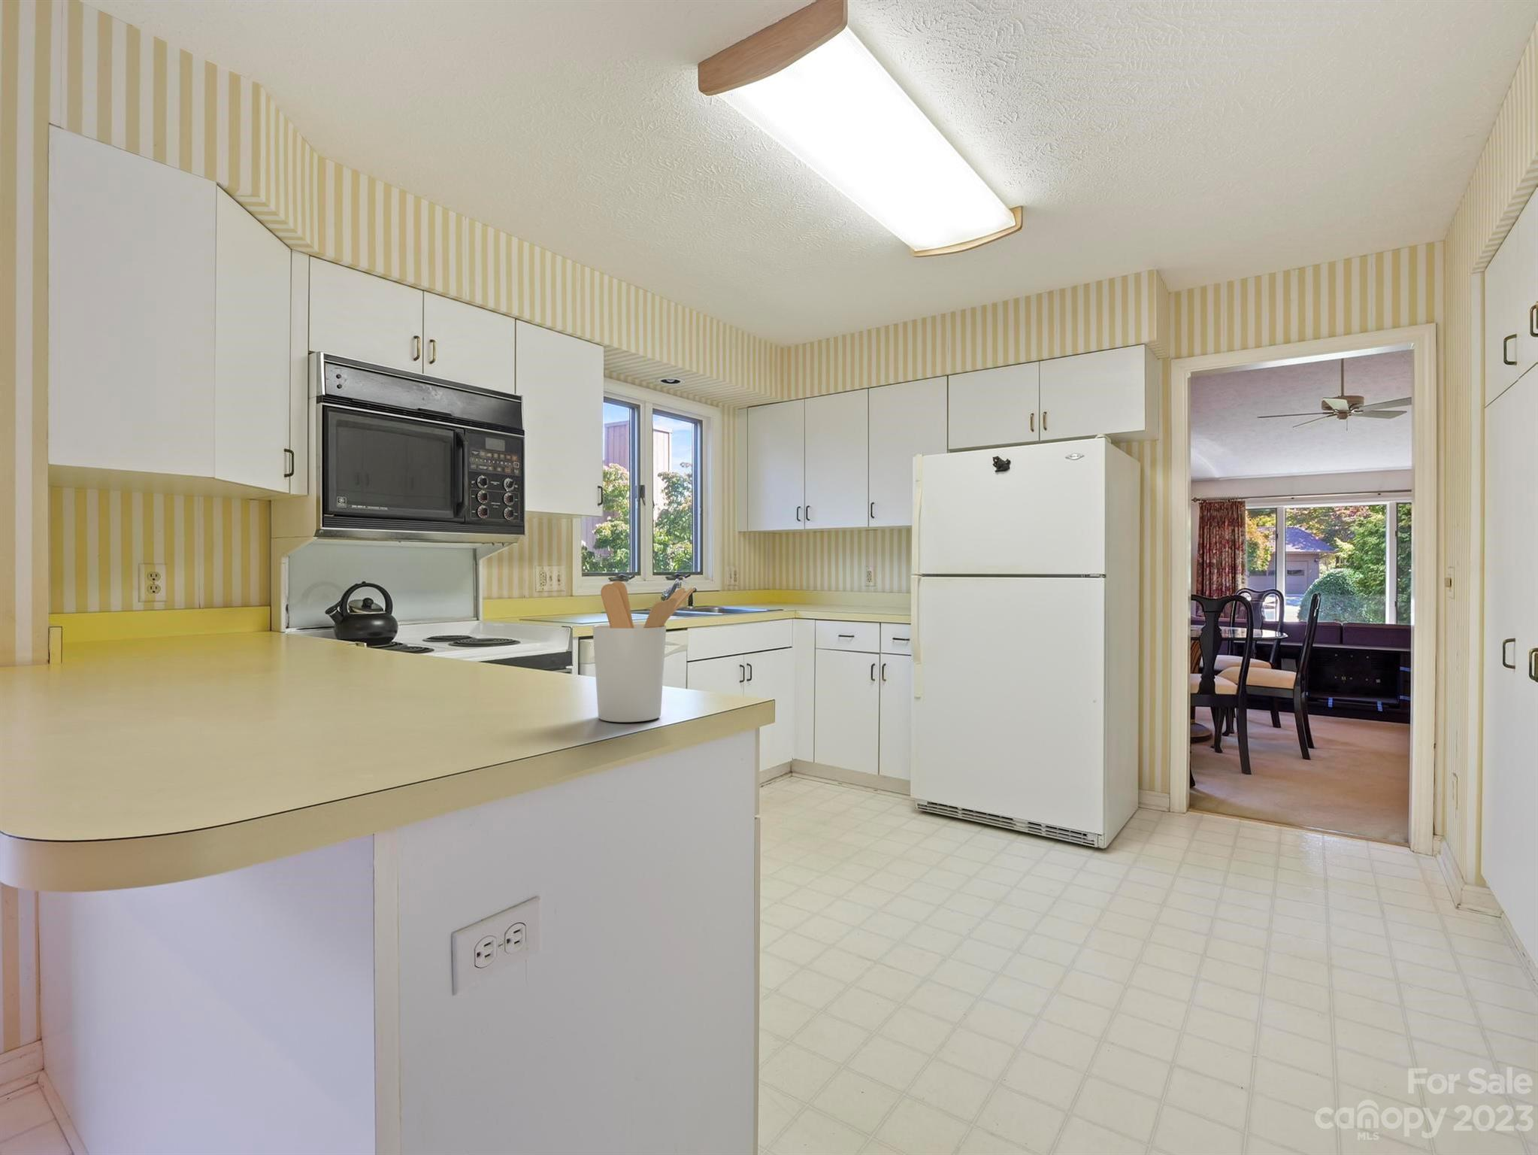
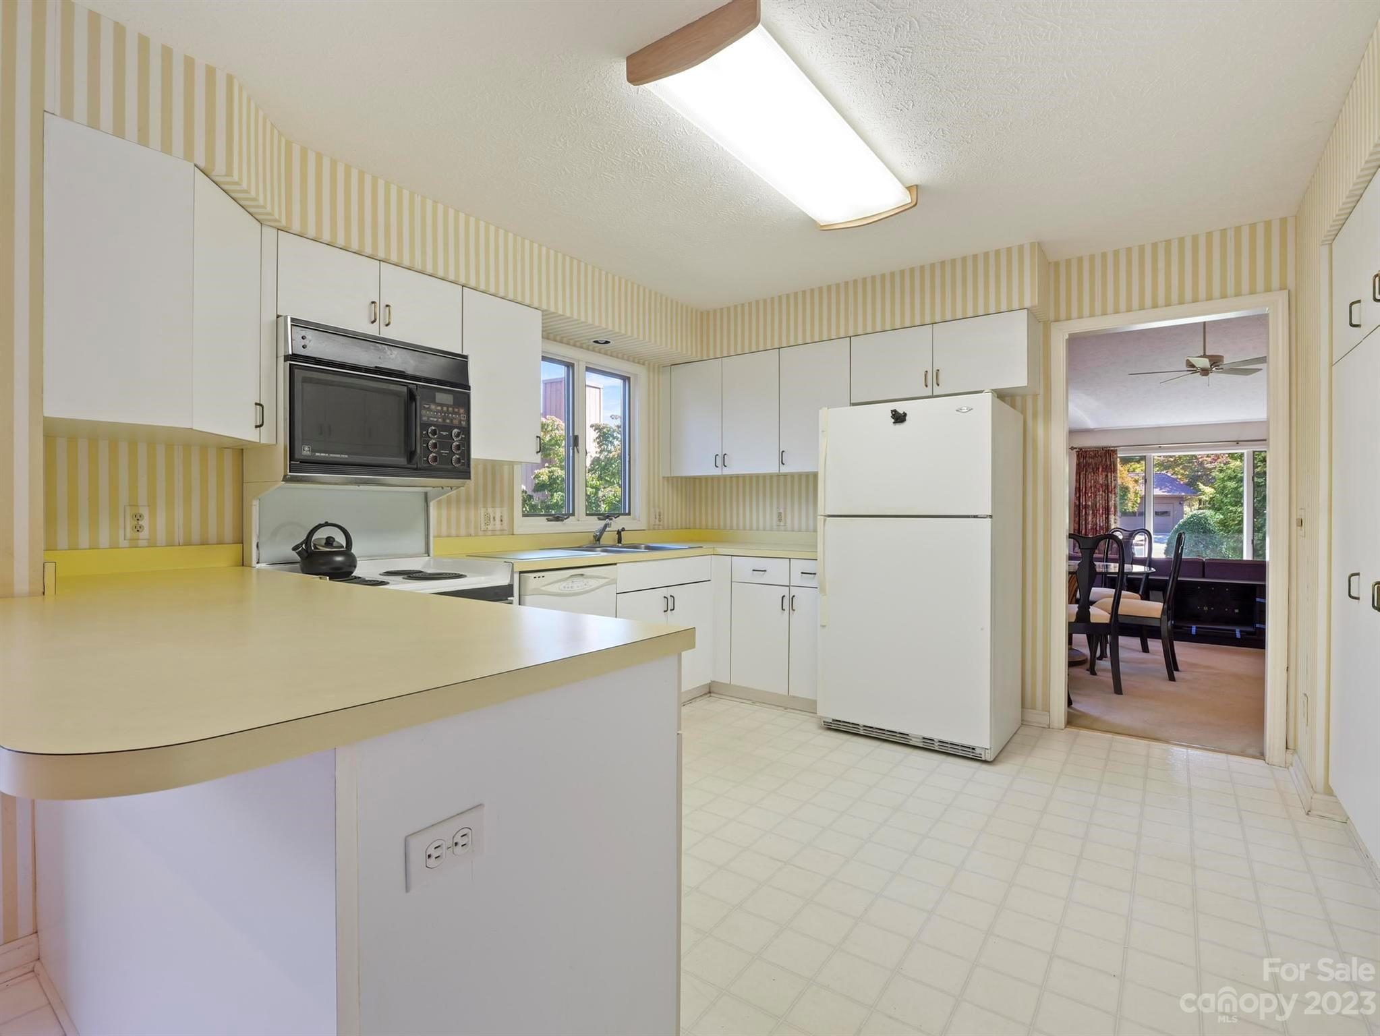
- utensil holder [592,580,696,723]
